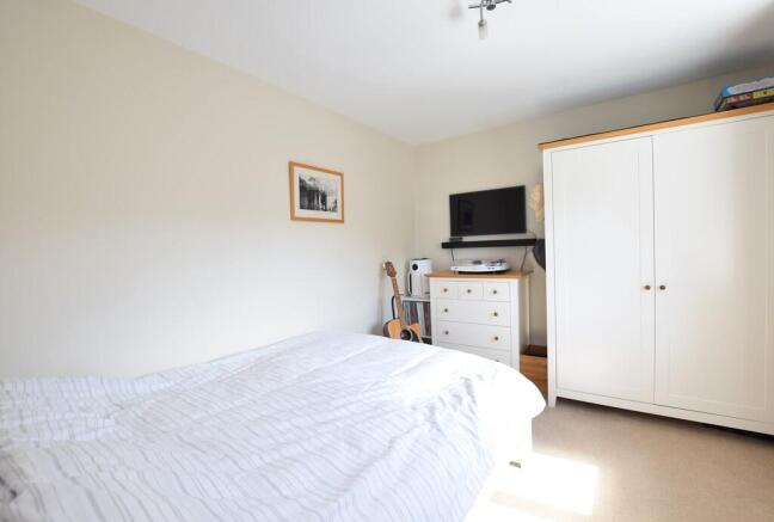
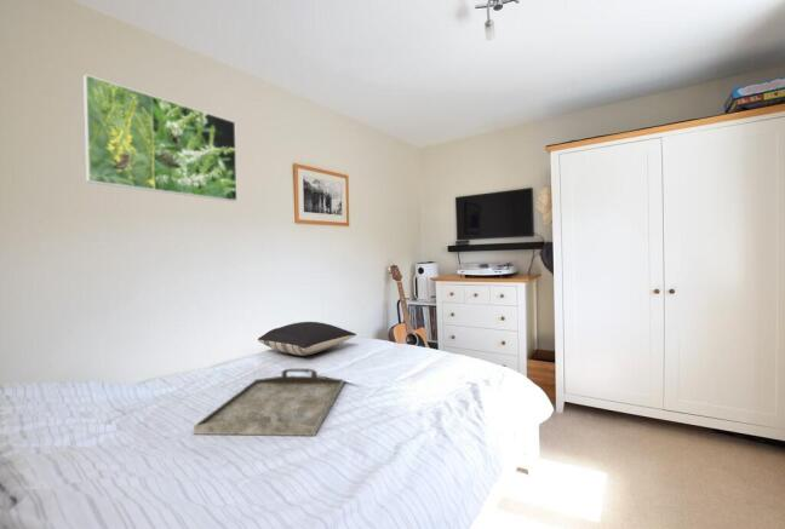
+ pillow [257,321,357,356]
+ serving tray [193,368,345,437]
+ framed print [82,73,239,202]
